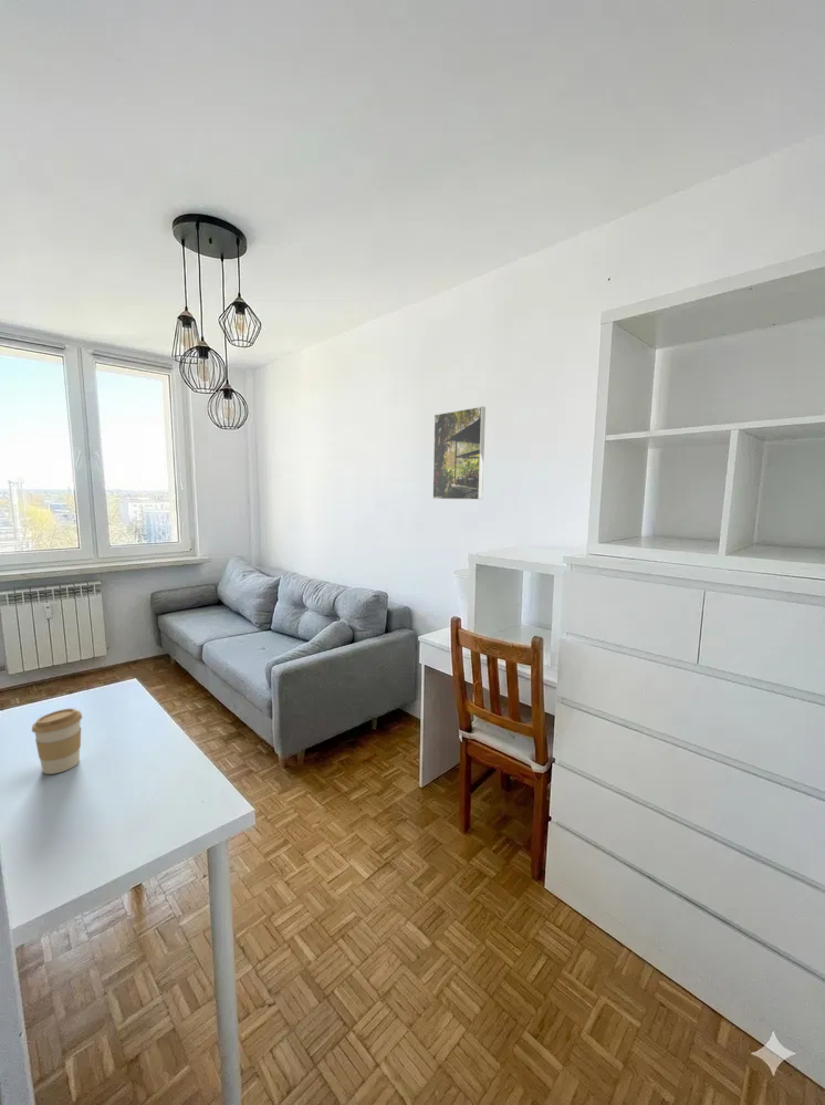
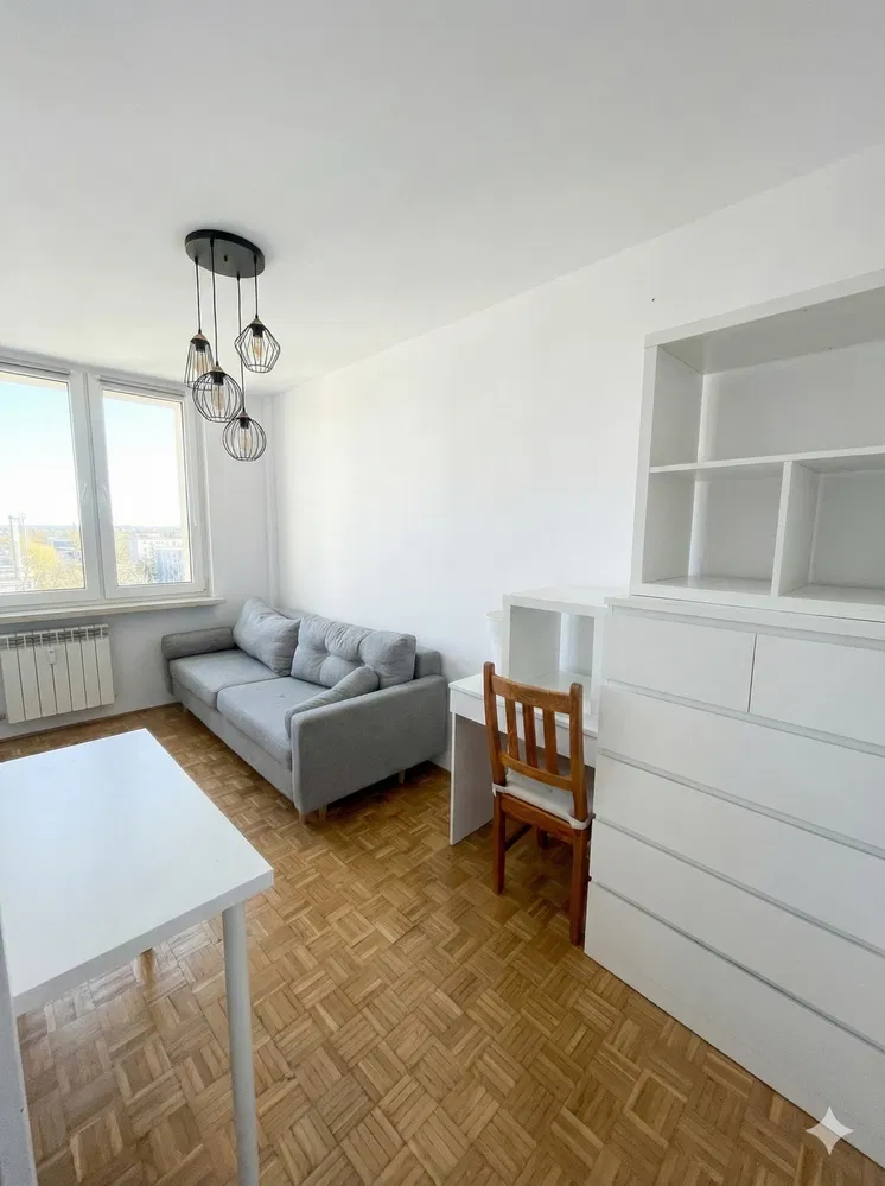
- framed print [431,405,487,501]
- coffee cup [31,707,83,775]
